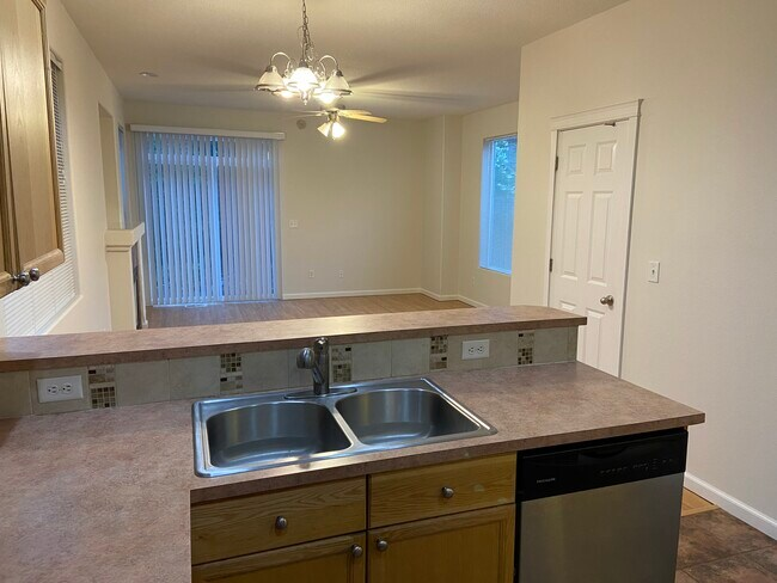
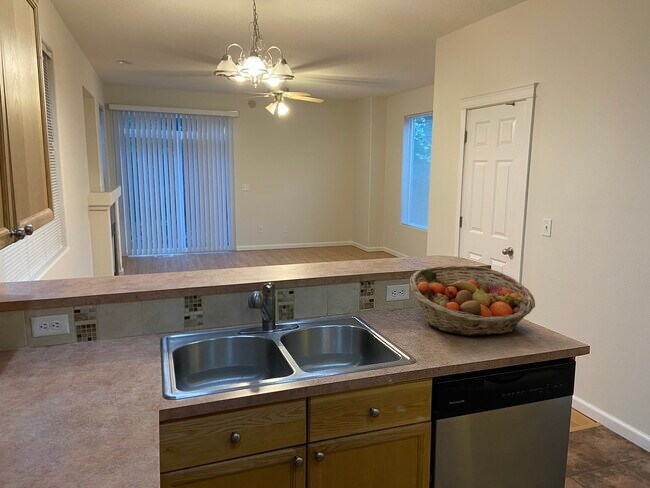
+ fruit basket [409,265,536,337]
